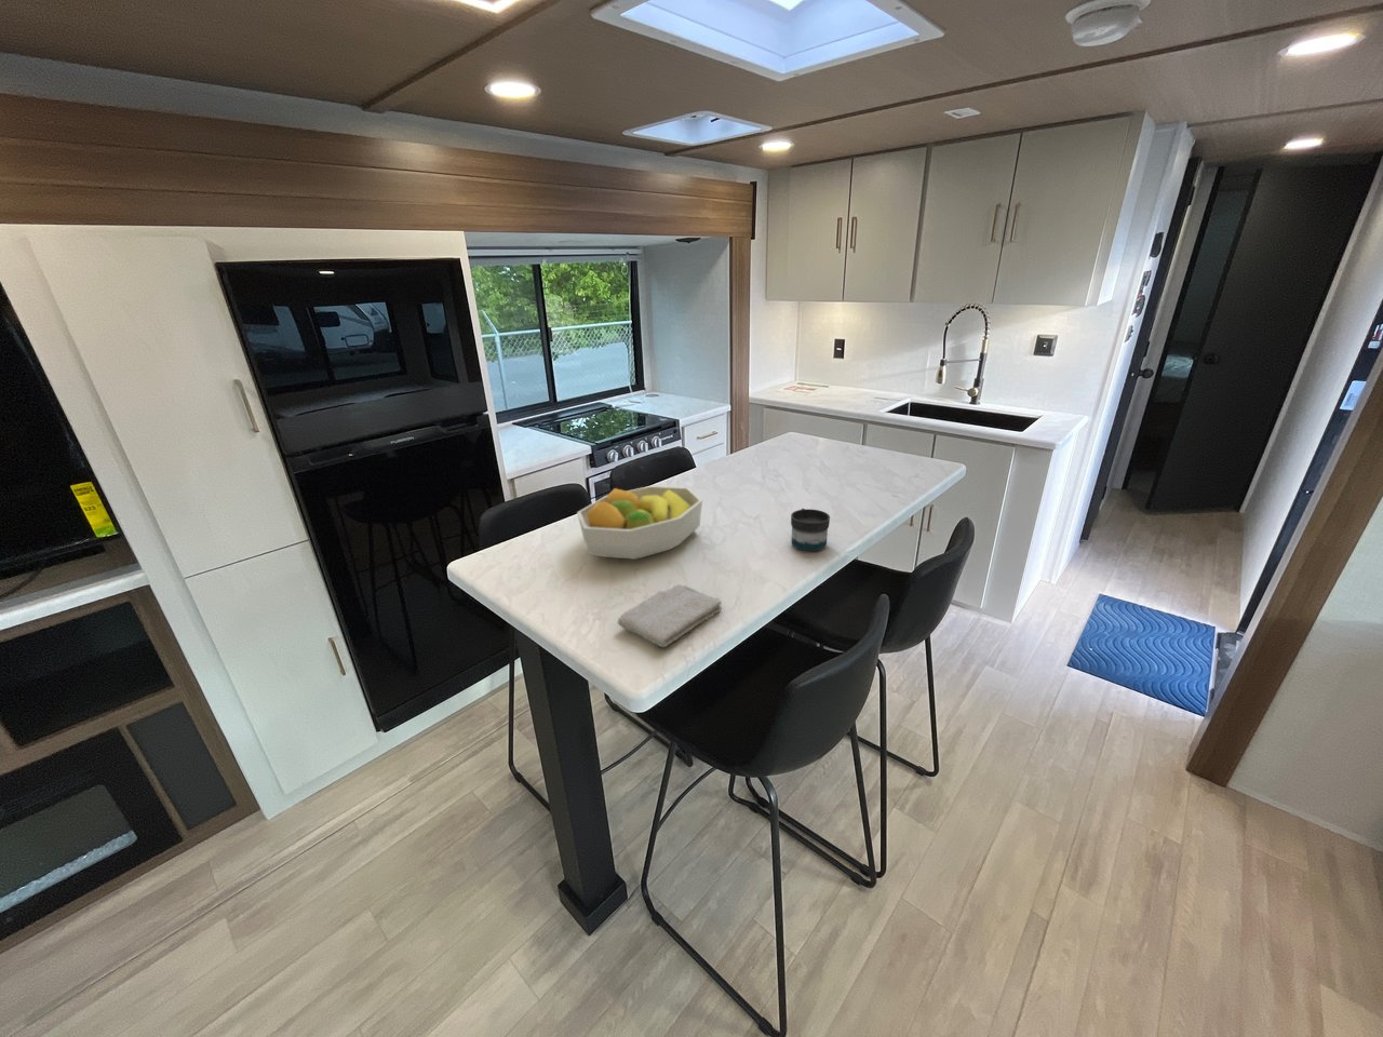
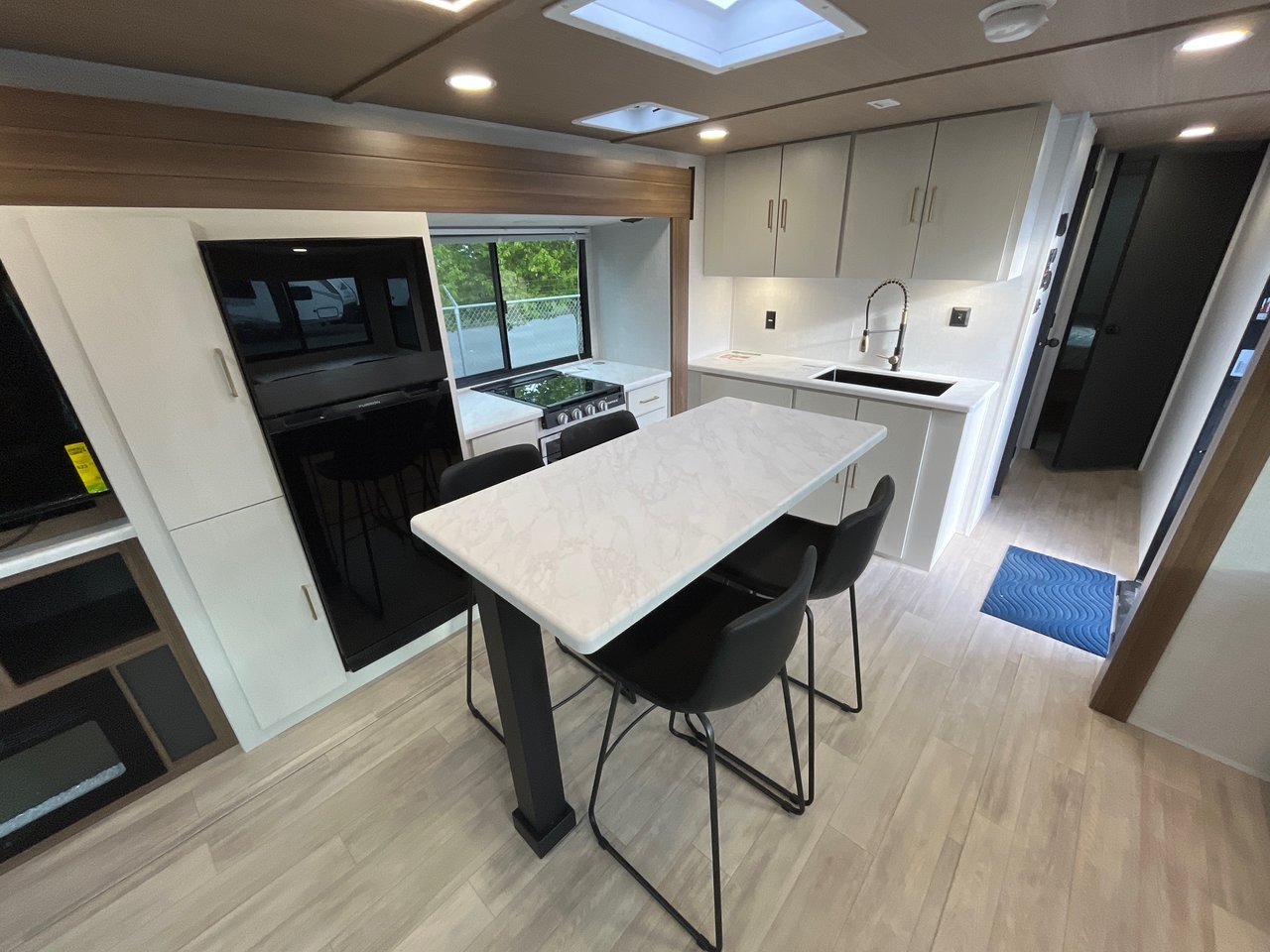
- mug [790,508,831,552]
- washcloth [617,583,723,648]
- fruit bowl [576,485,703,561]
